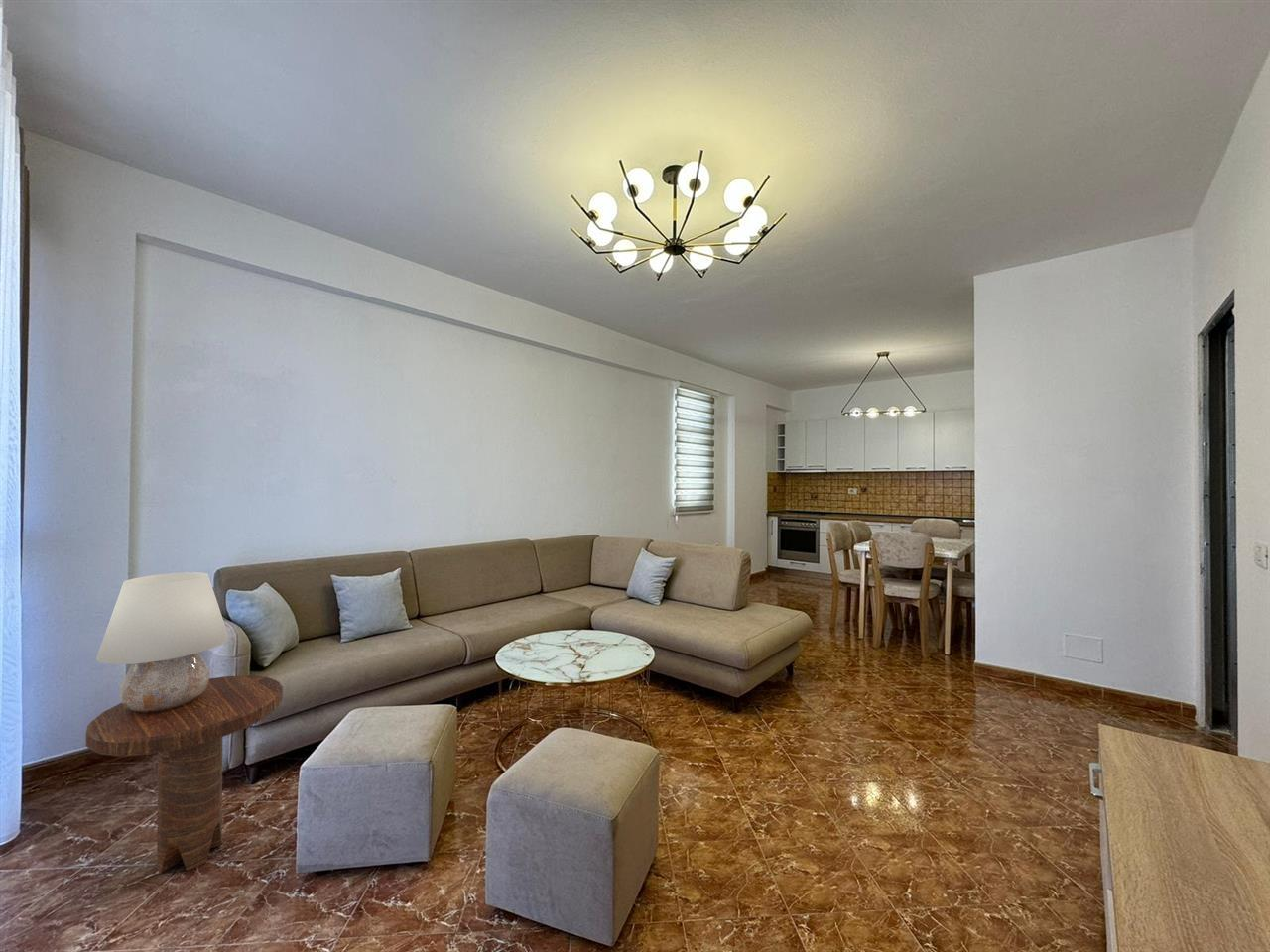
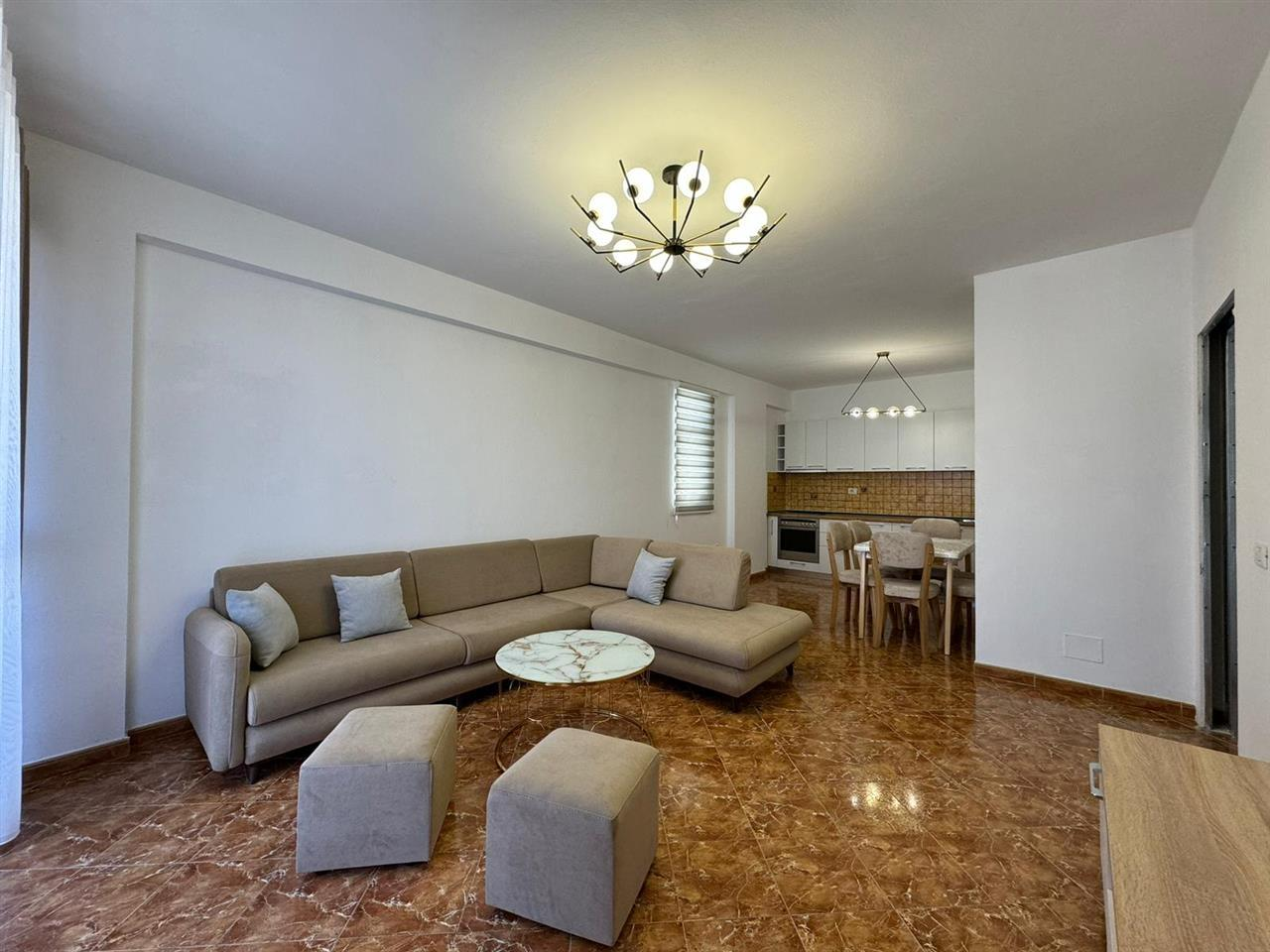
- side table [84,674,284,874]
- table lamp [95,571,230,713]
